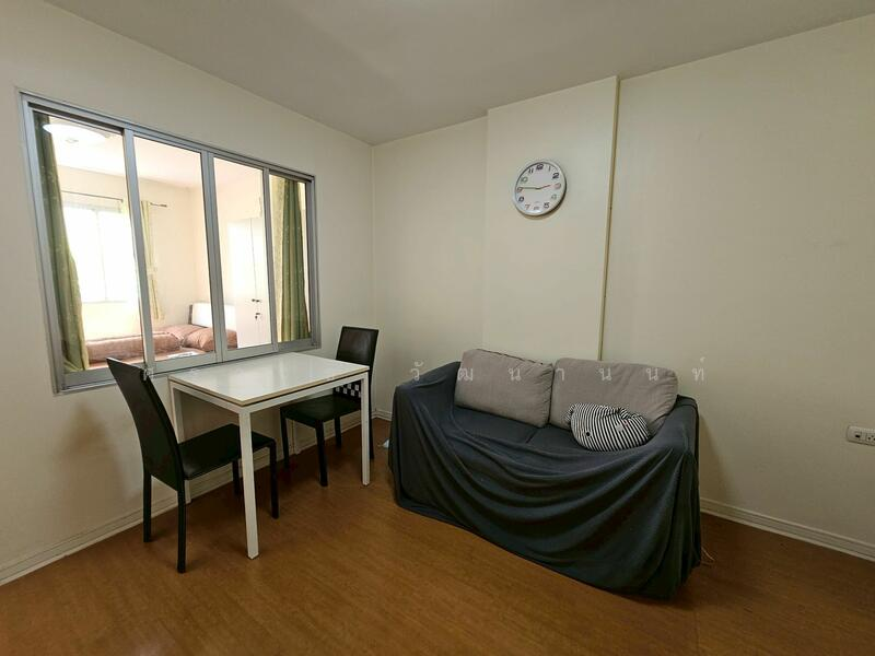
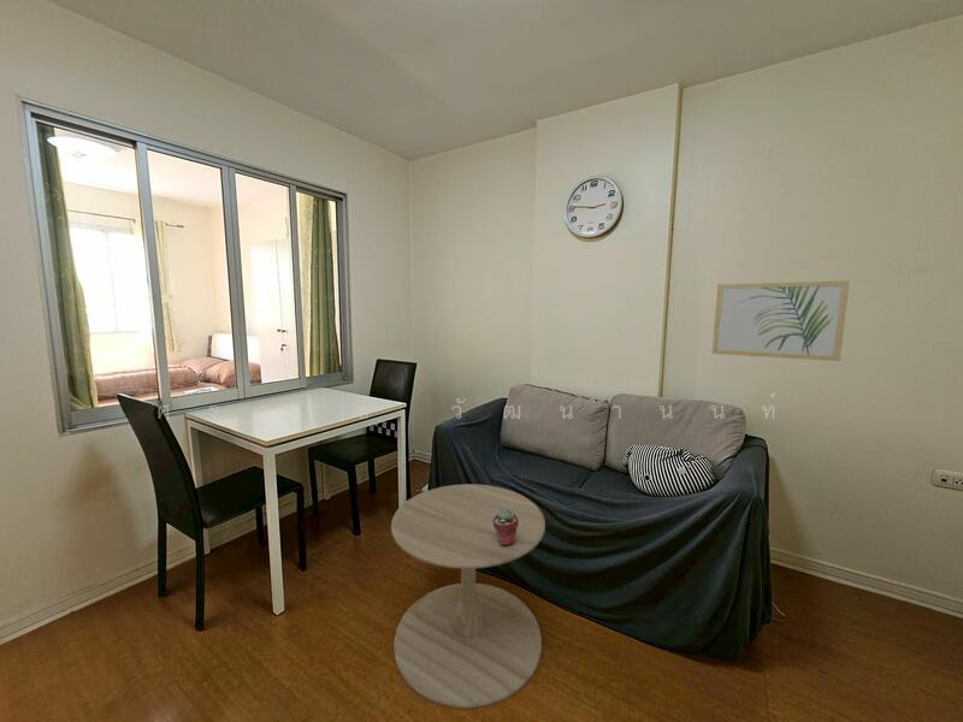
+ side table [390,483,547,710]
+ wall art [711,279,851,362]
+ potted succulent [492,509,519,546]
